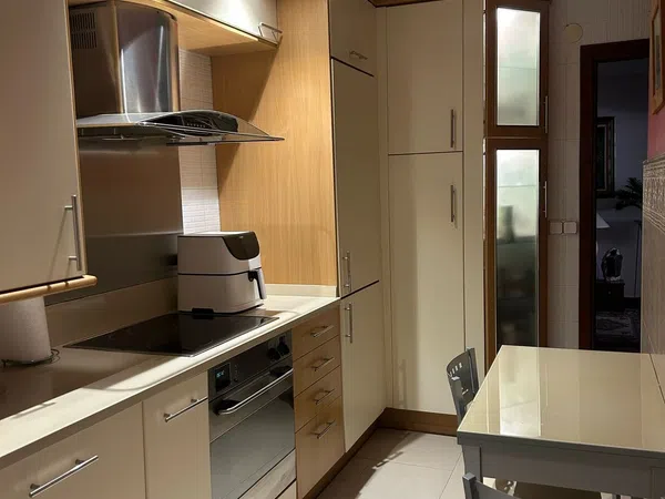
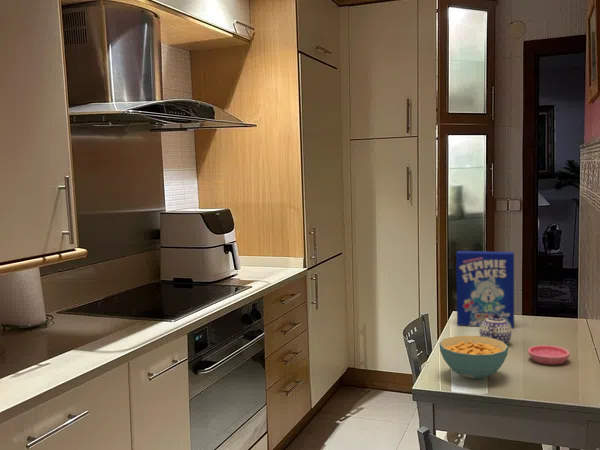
+ teapot [479,314,513,345]
+ cereal bowl [438,335,509,381]
+ saucer [527,344,571,366]
+ cereal box [455,250,515,329]
